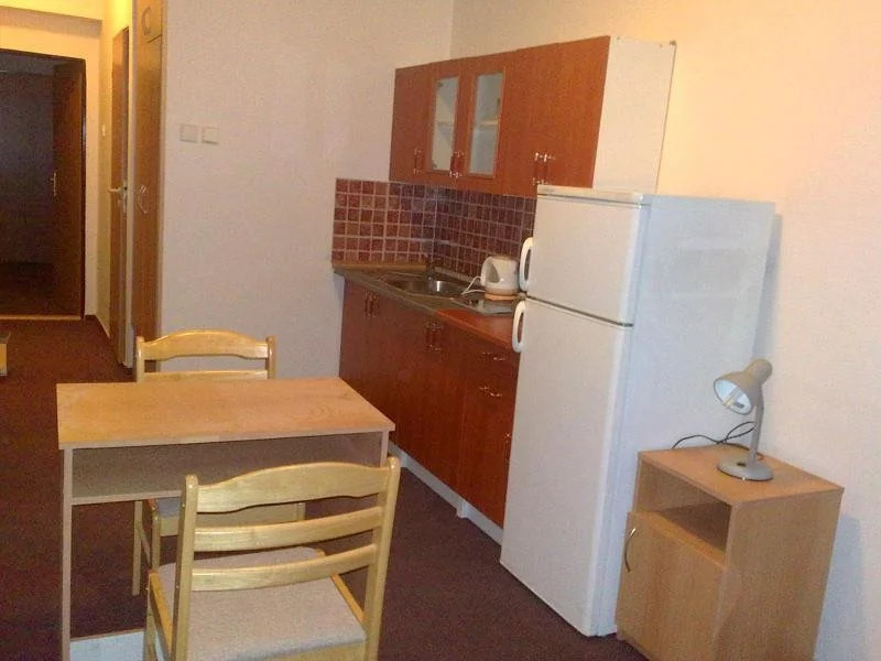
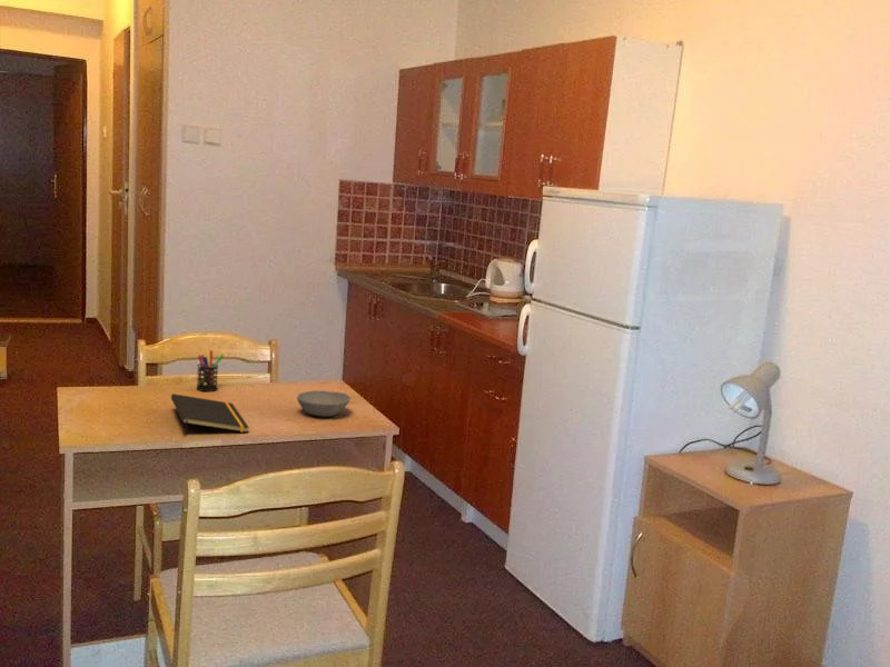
+ notepad [170,392,250,437]
+ pen holder [196,349,225,392]
+ bowl [296,390,352,418]
